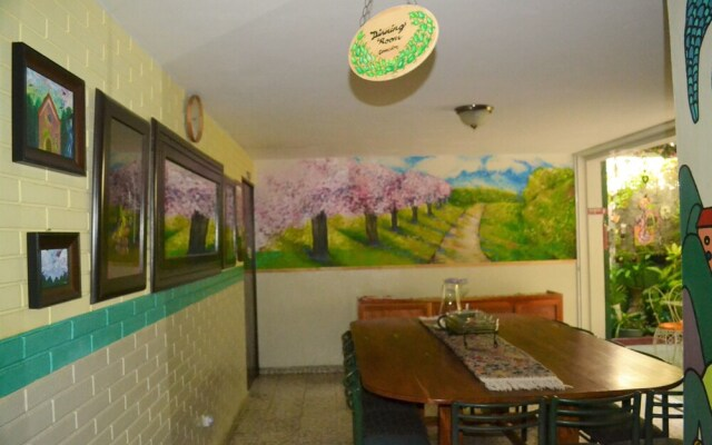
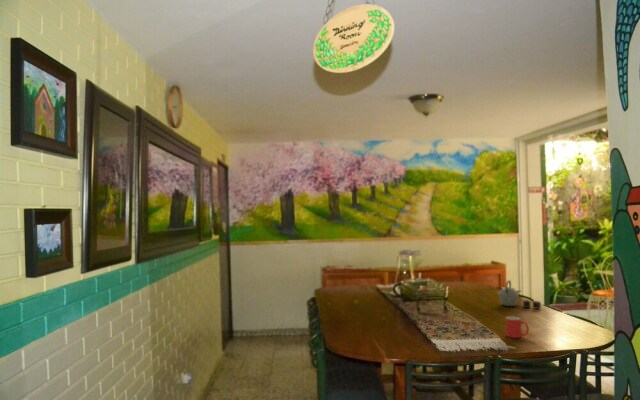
+ kettle [497,279,542,310]
+ mug [505,316,530,339]
